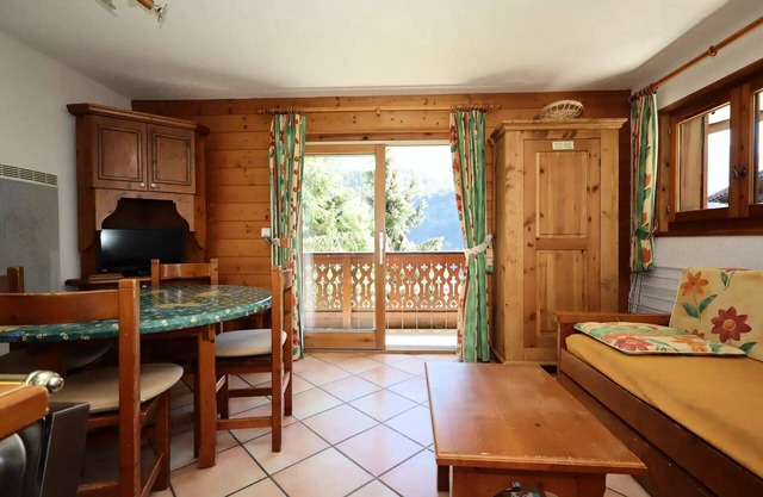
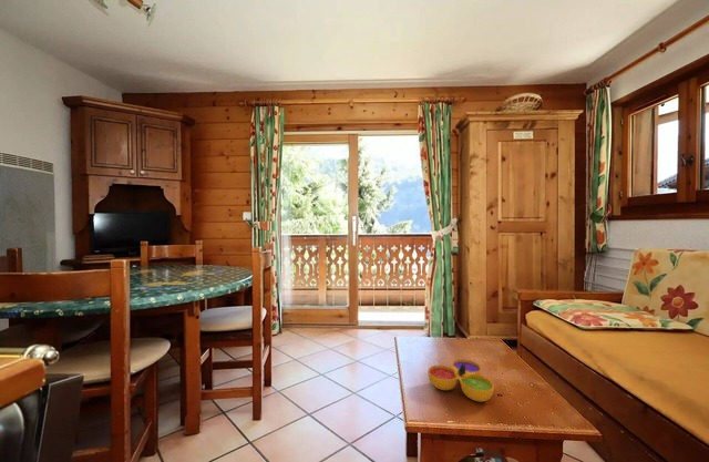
+ decorative bowl [427,358,495,403]
